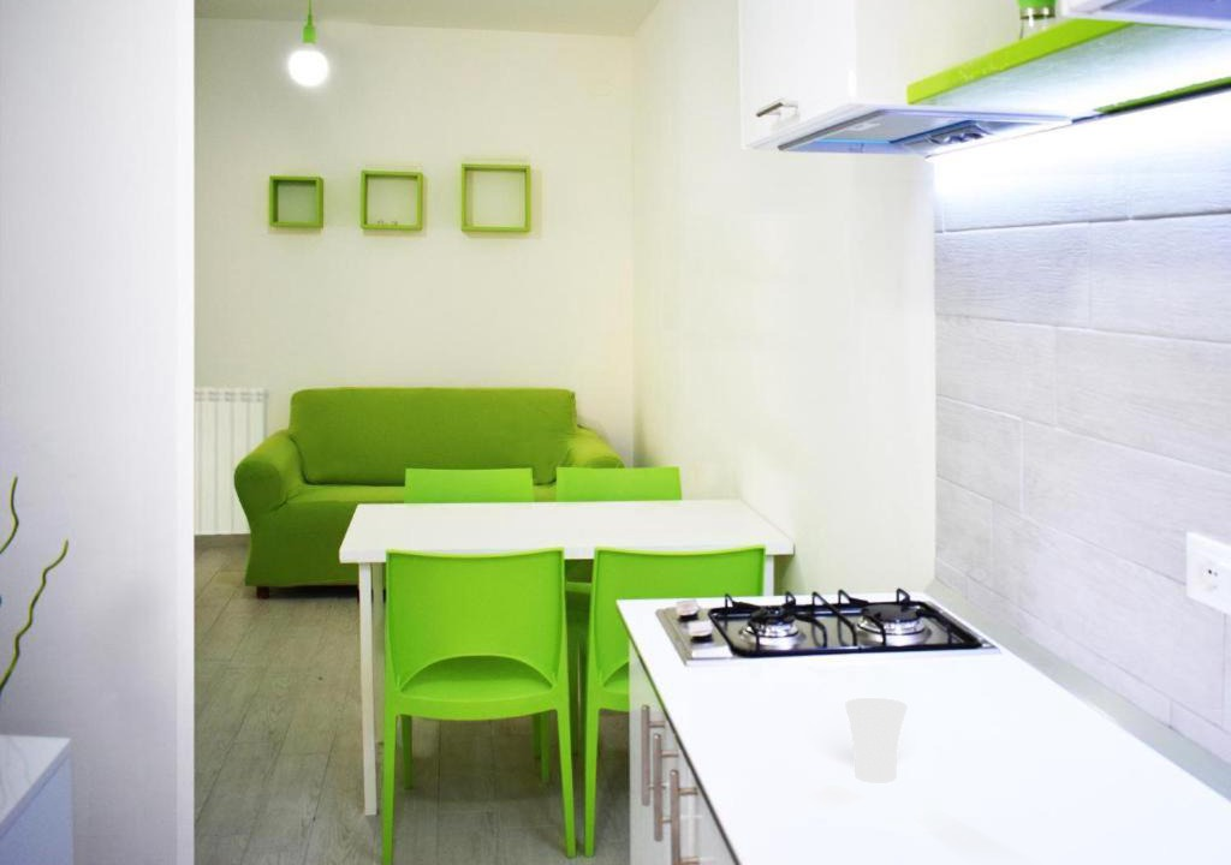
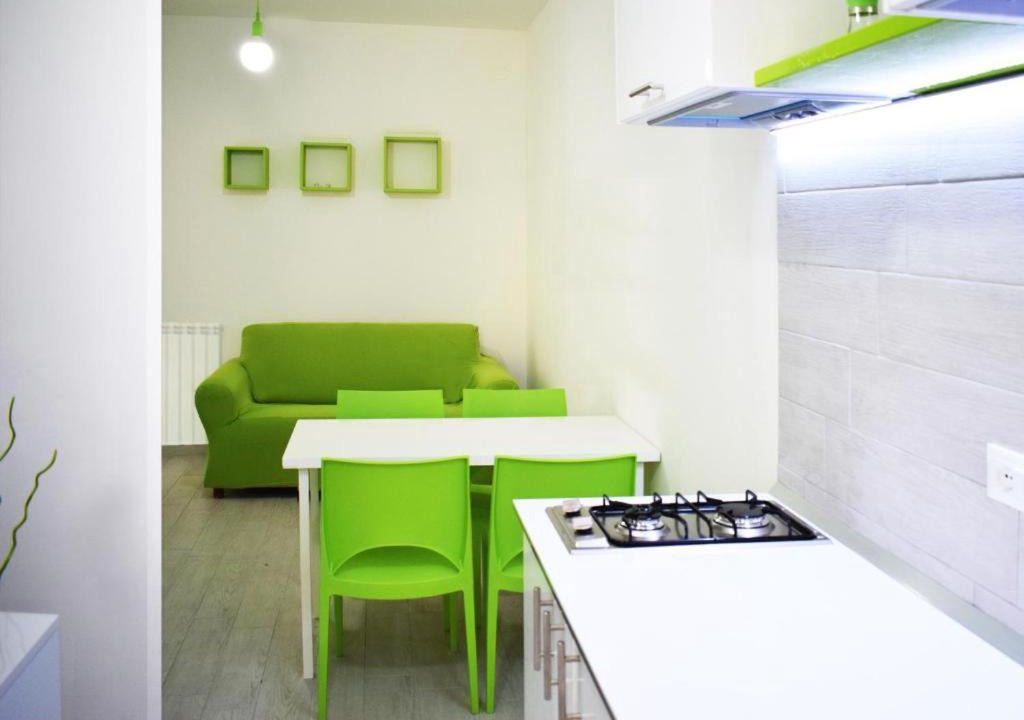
- cup [844,697,909,785]
